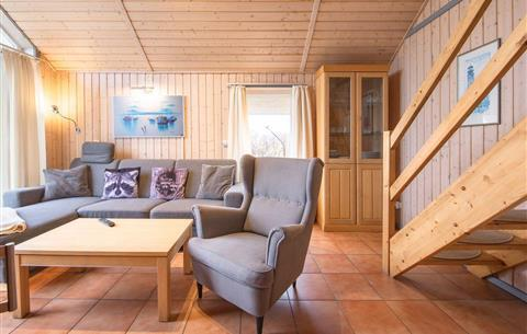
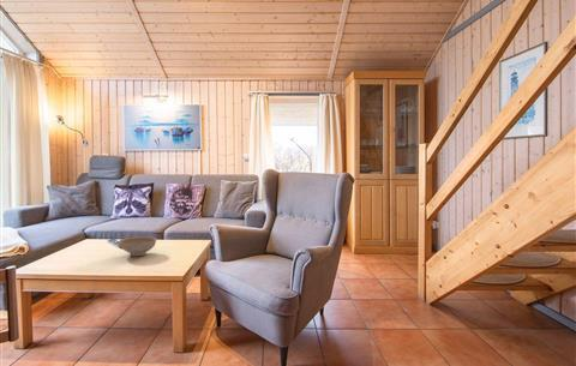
+ decorative bowl [118,235,157,258]
